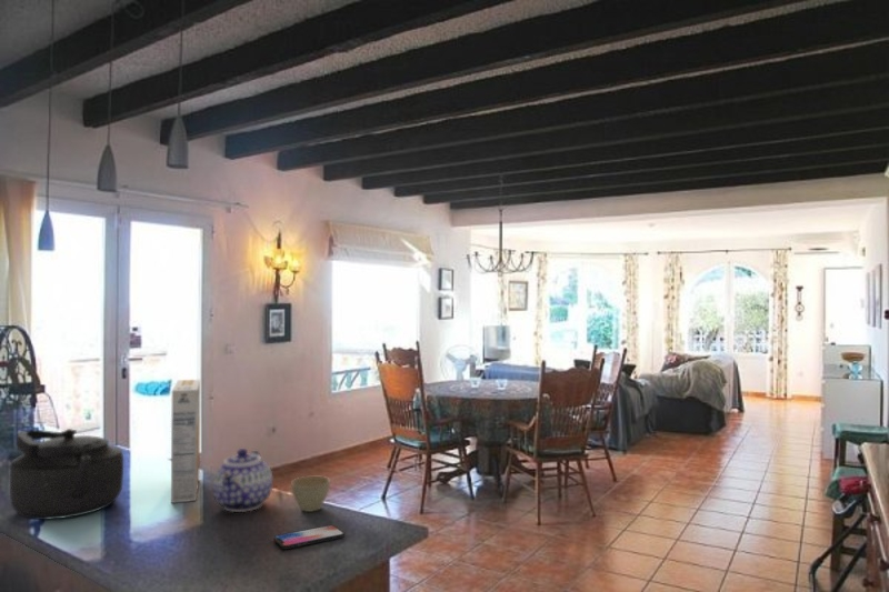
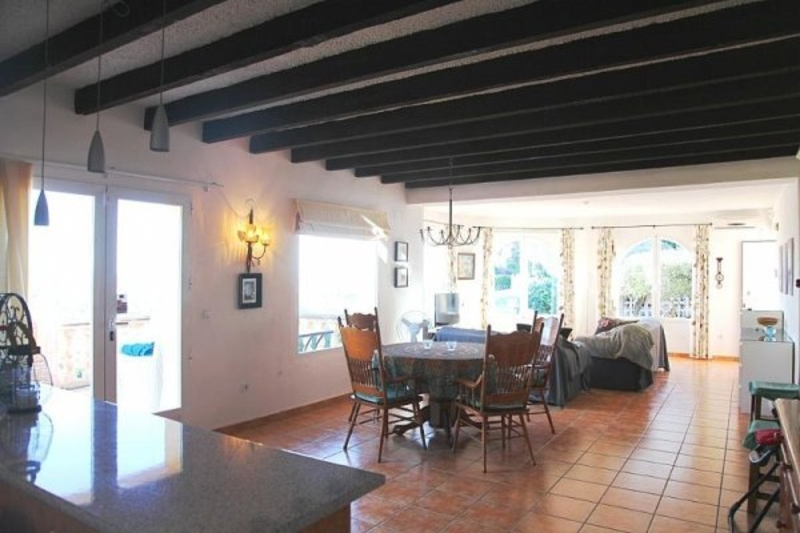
- cereal box [170,379,201,504]
- smartphone [272,524,346,550]
- teapot [211,448,273,513]
- kettle [9,428,124,521]
- flower pot [290,475,331,513]
